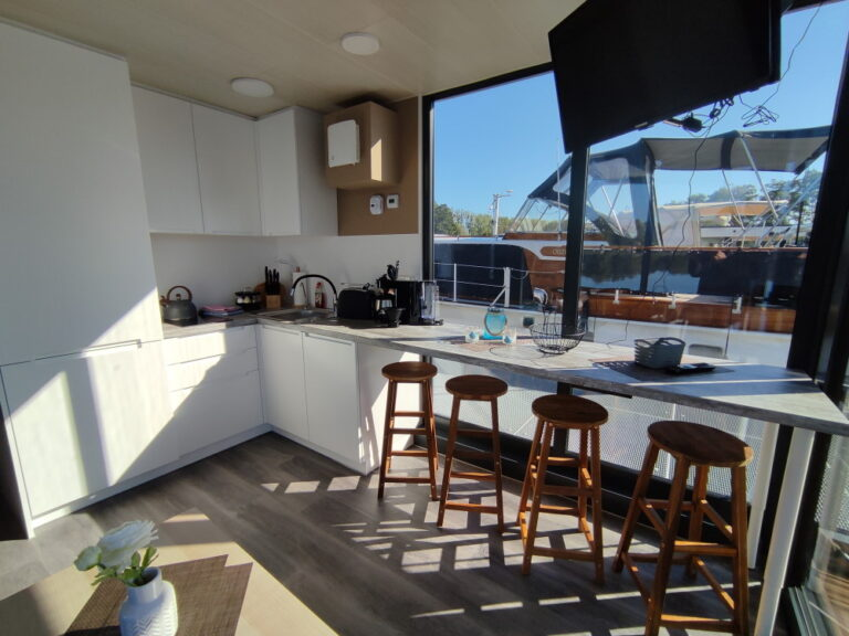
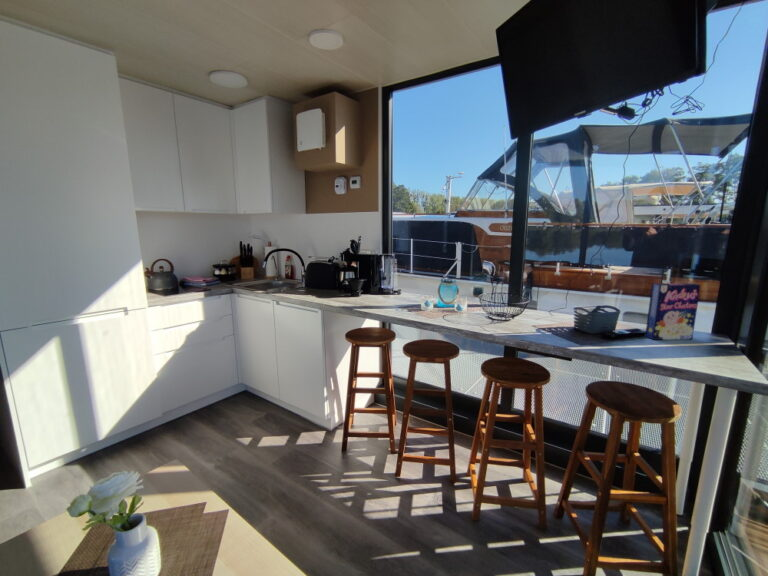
+ cereal box [644,283,702,341]
